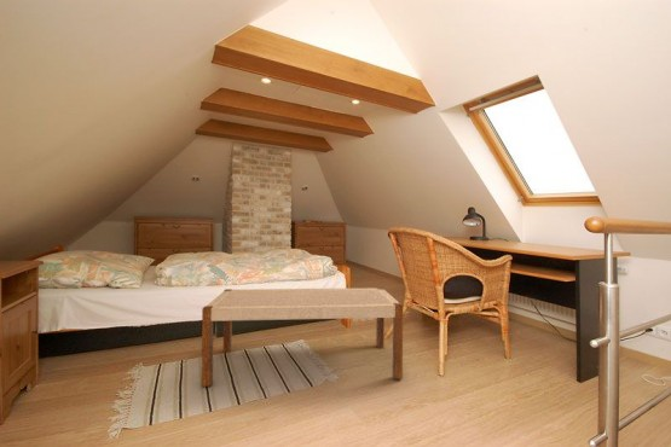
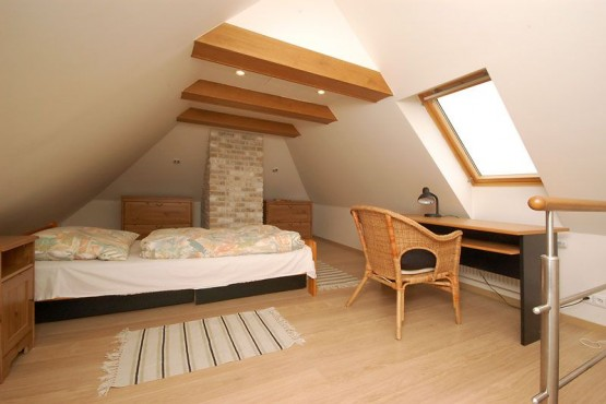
- bench [201,286,404,388]
